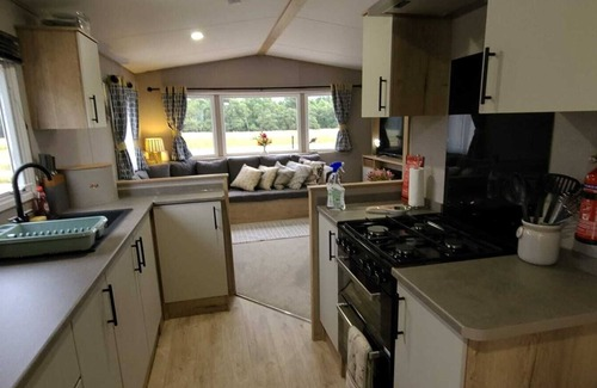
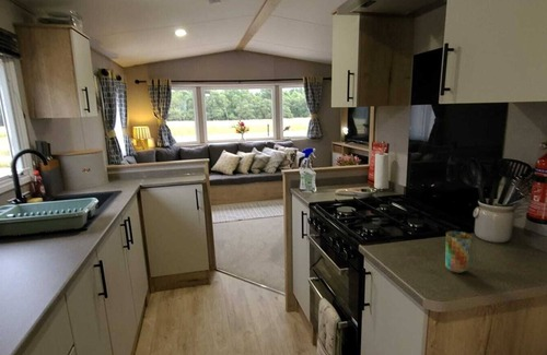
+ cup [444,229,473,274]
